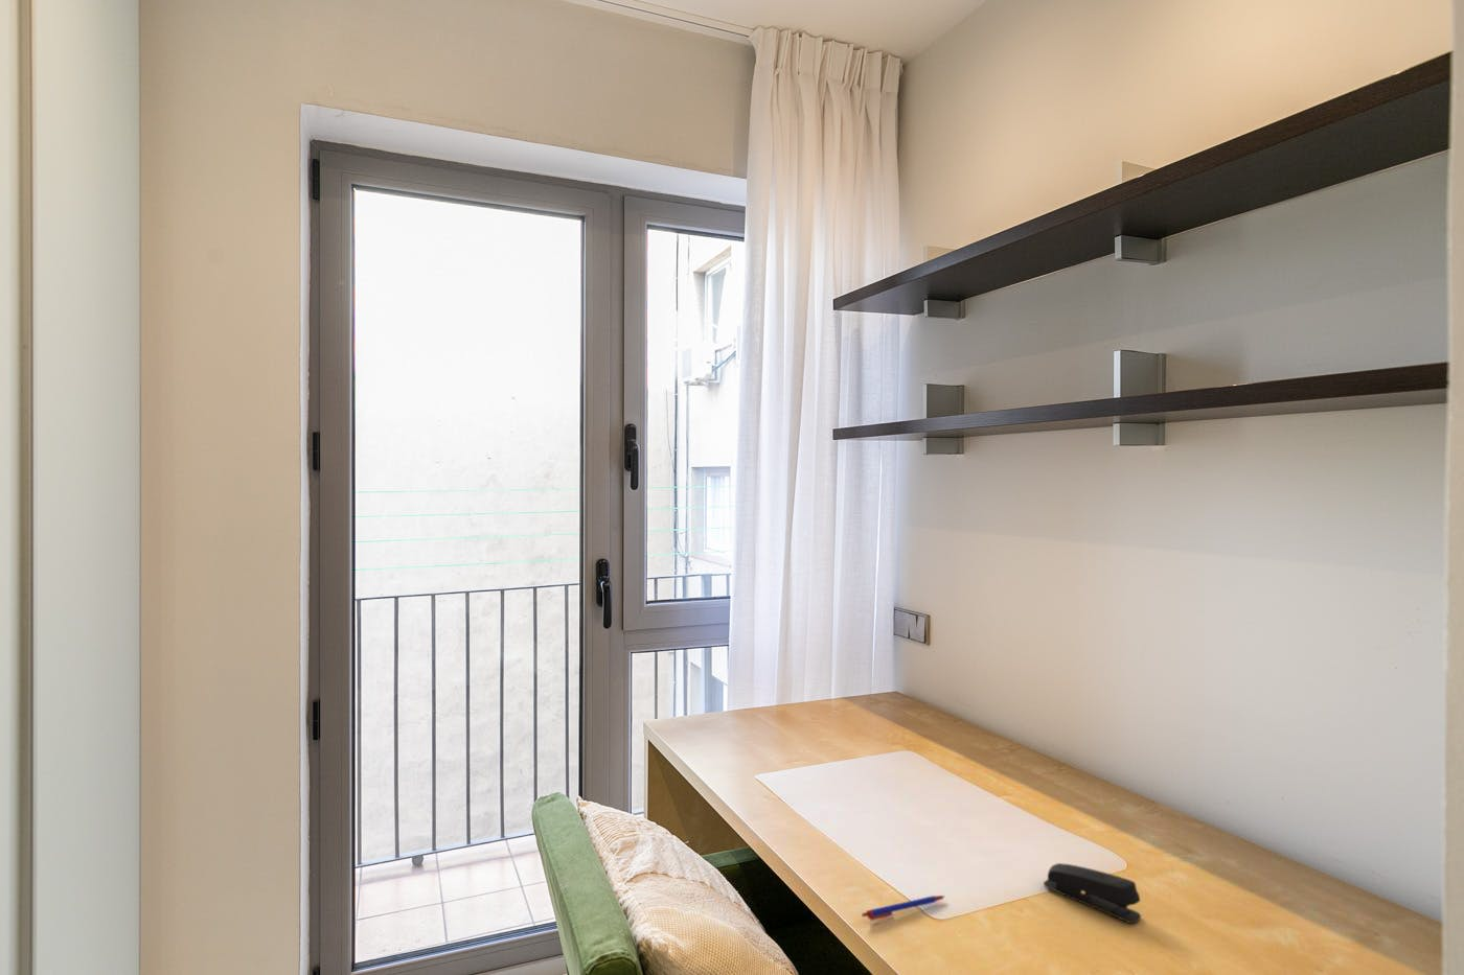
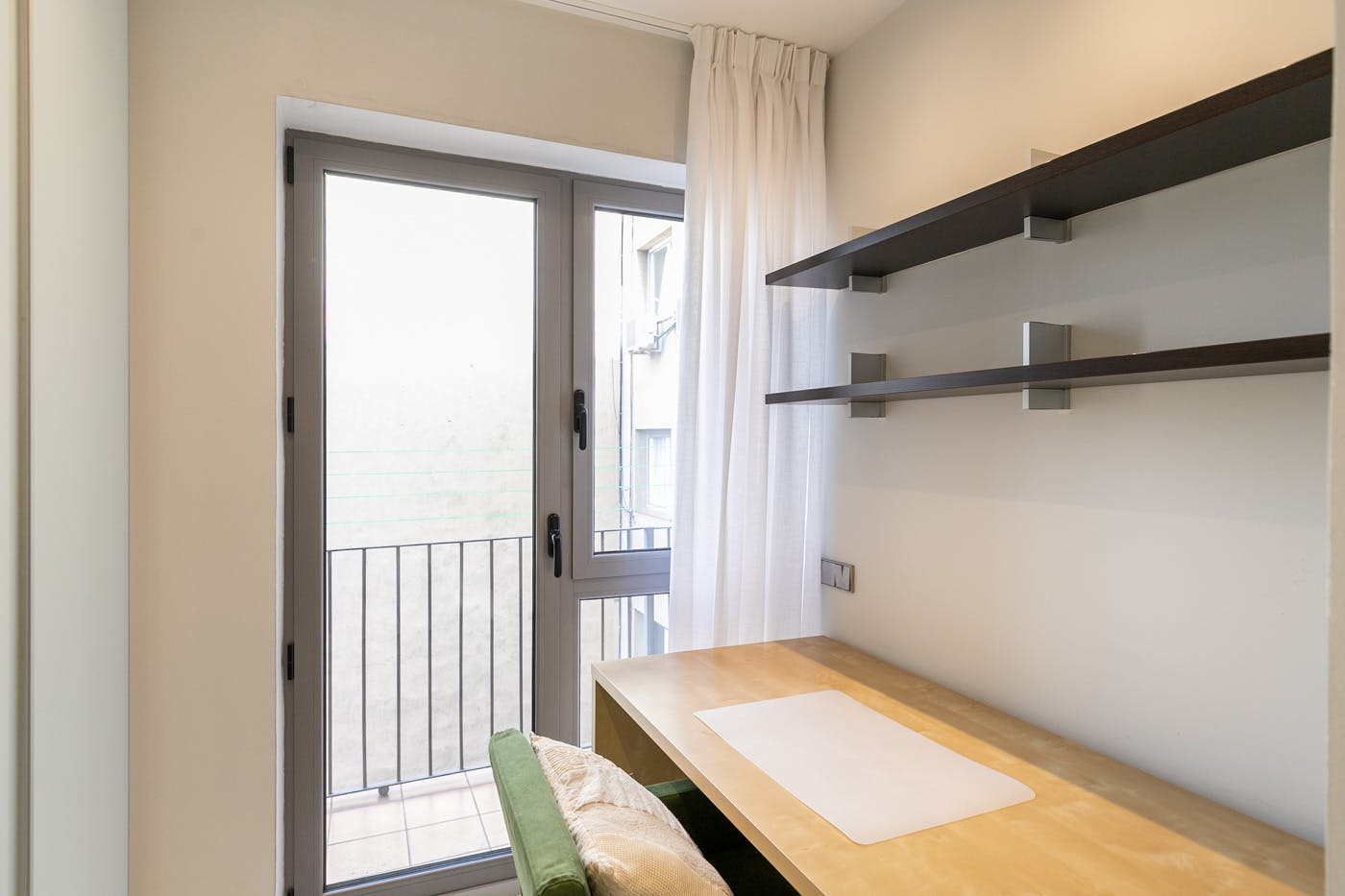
- pen [861,894,946,922]
- stapler [1043,862,1142,924]
